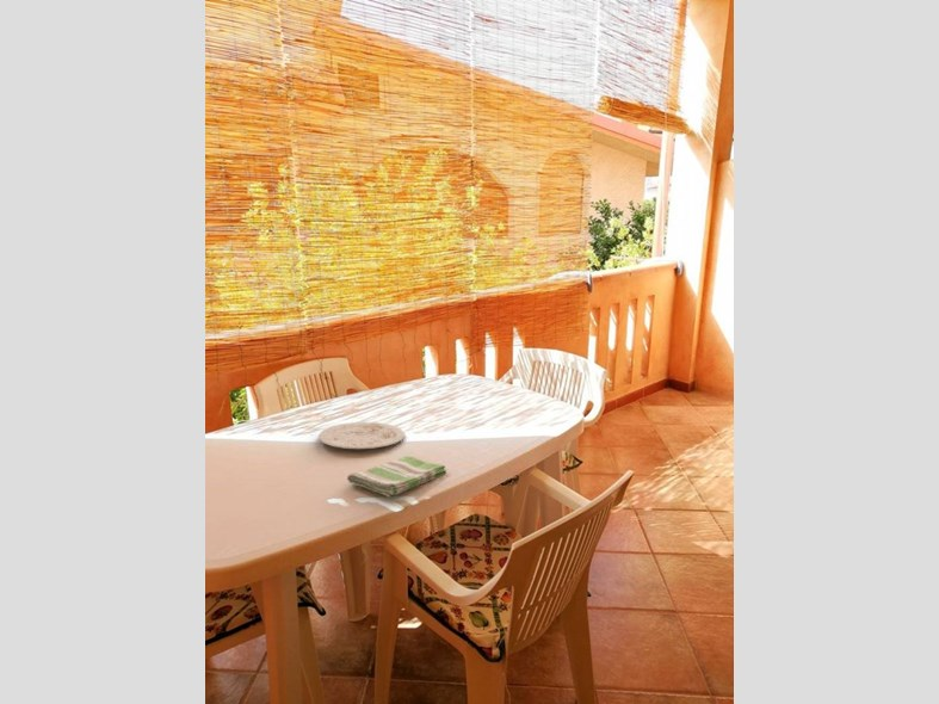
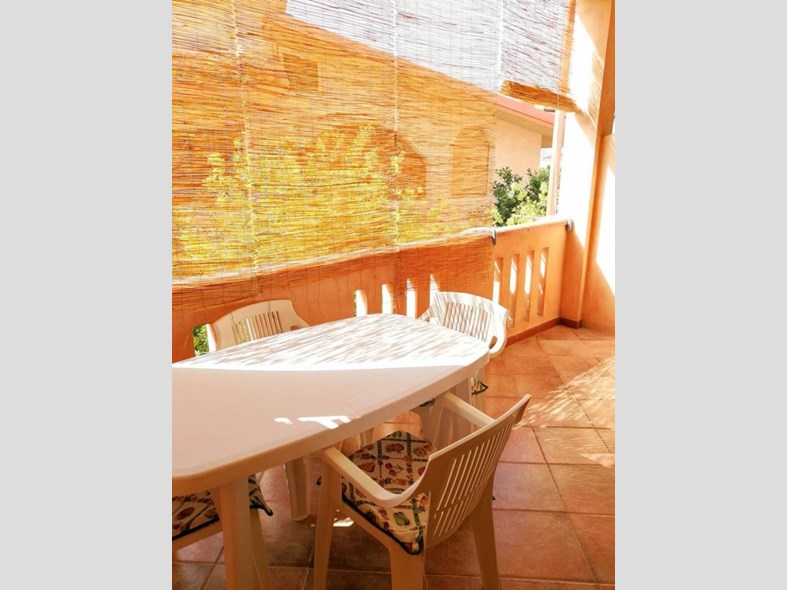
- plate [317,421,406,450]
- dish towel [346,455,447,499]
